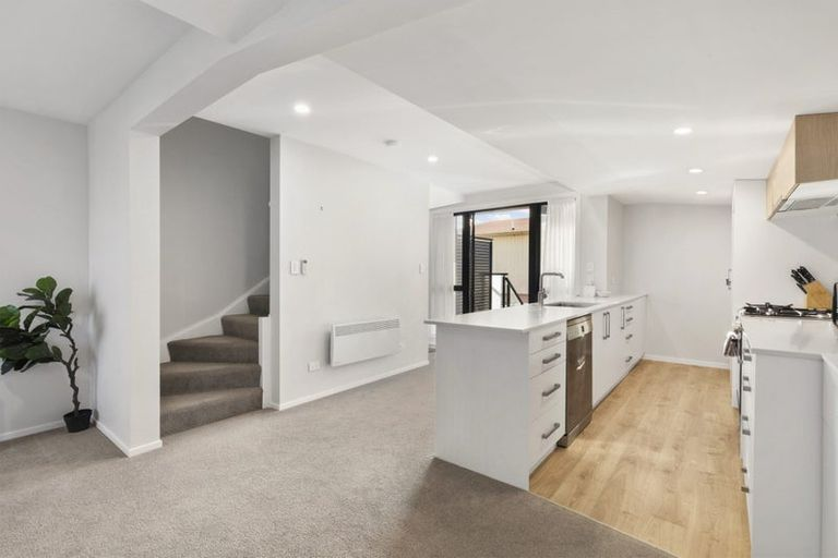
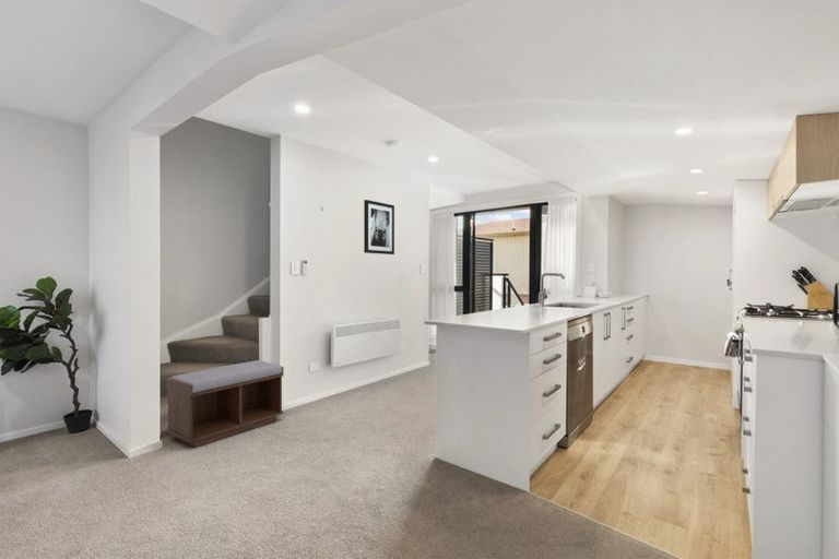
+ bench [165,359,285,449]
+ wall art [363,199,395,255]
